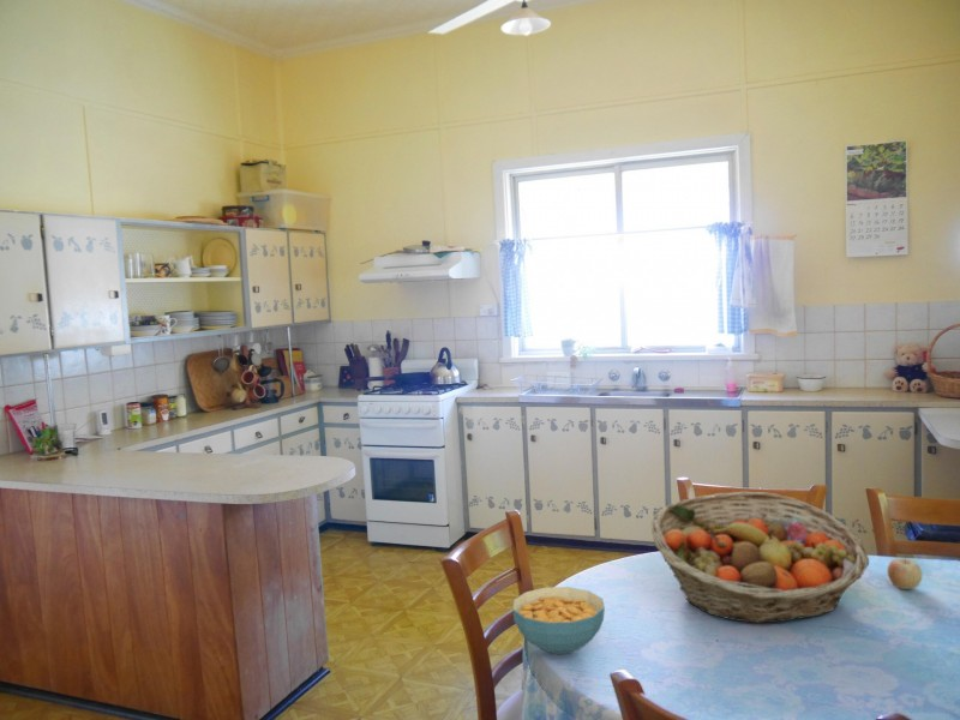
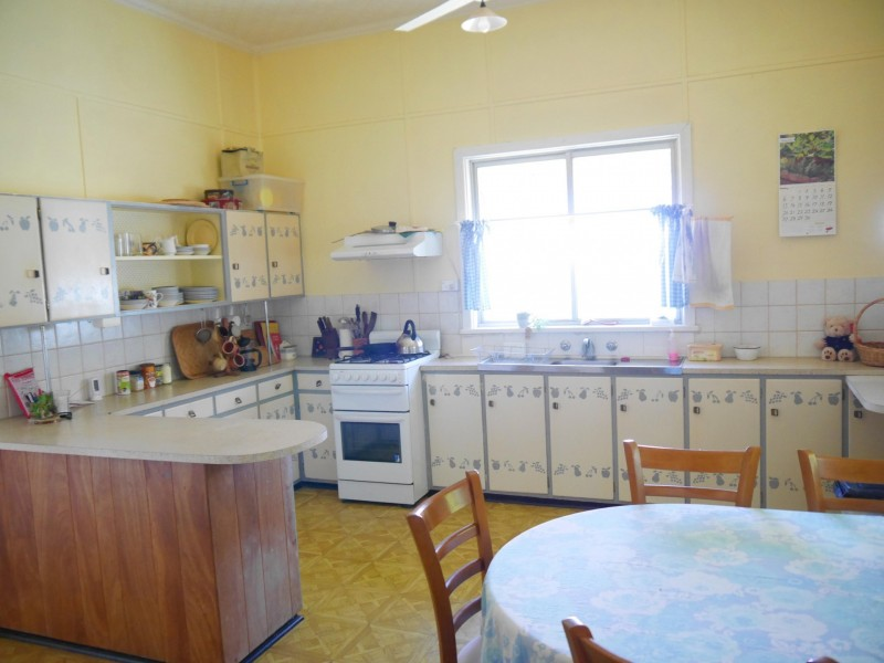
- fruit basket [650,491,870,624]
- cereal bowl [511,586,606,655]
- fruit [887,554,924,590]
